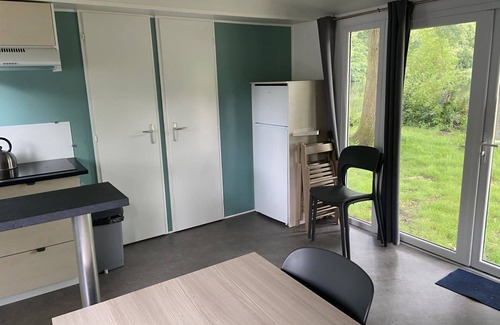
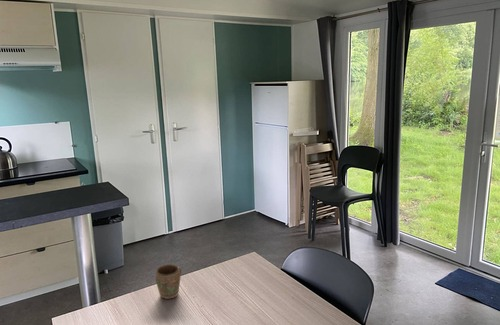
+ mug [155,263,182,300]
